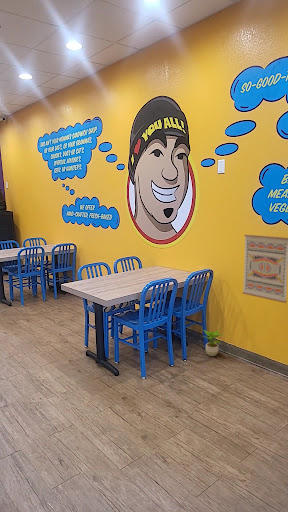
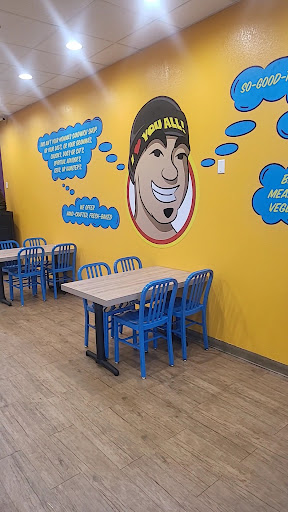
- potted plant [202,328,223,357]
- wall art [242,234,288,304]
